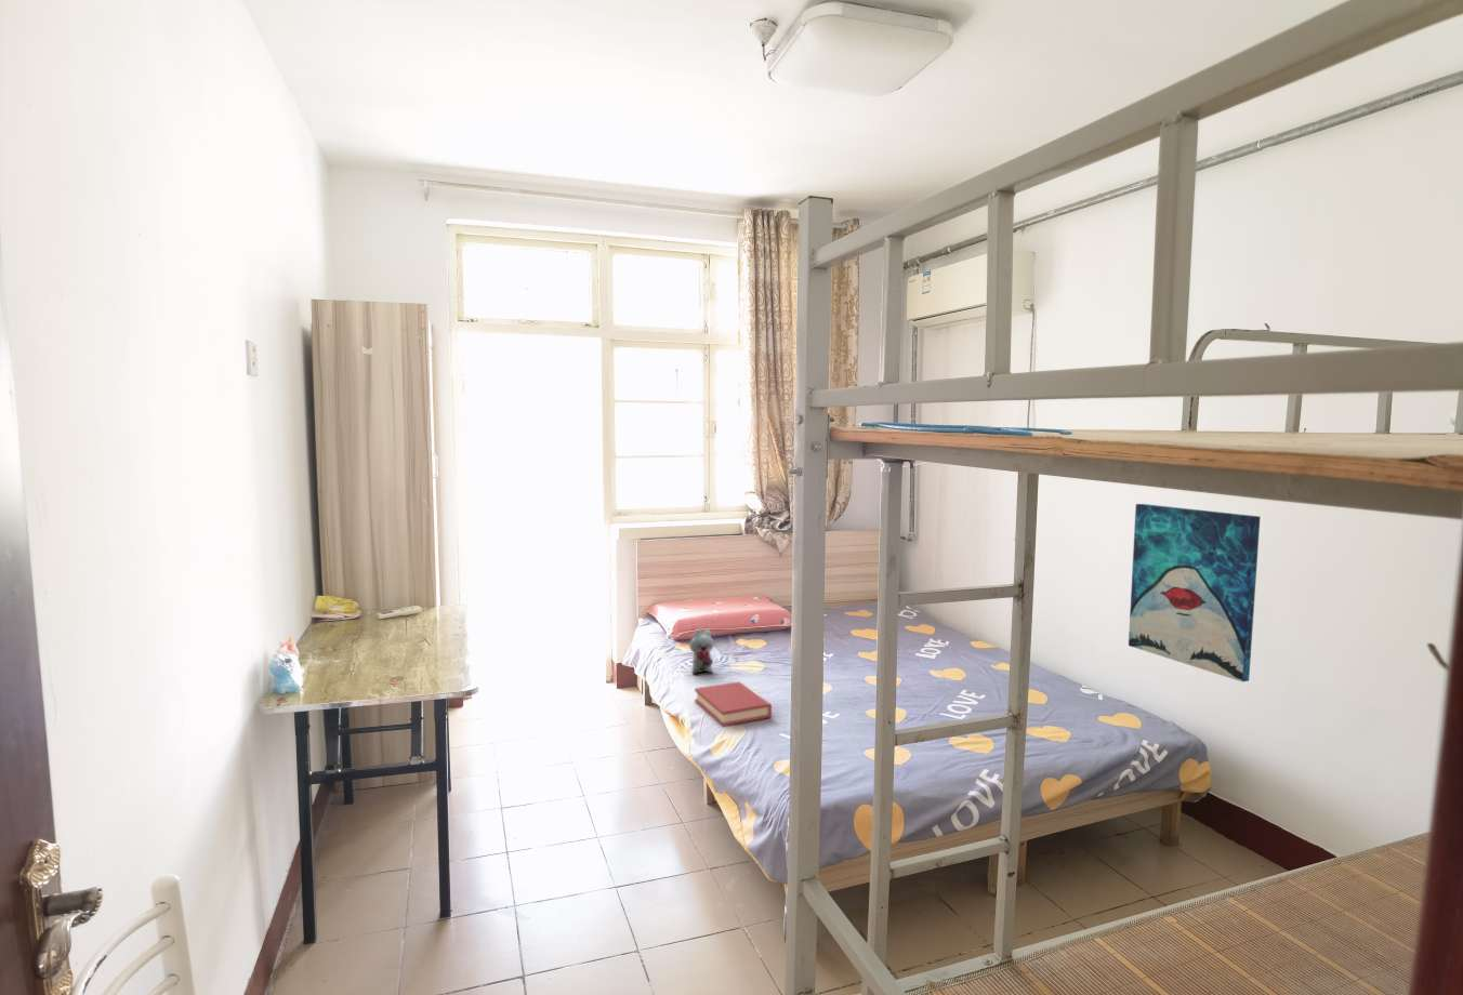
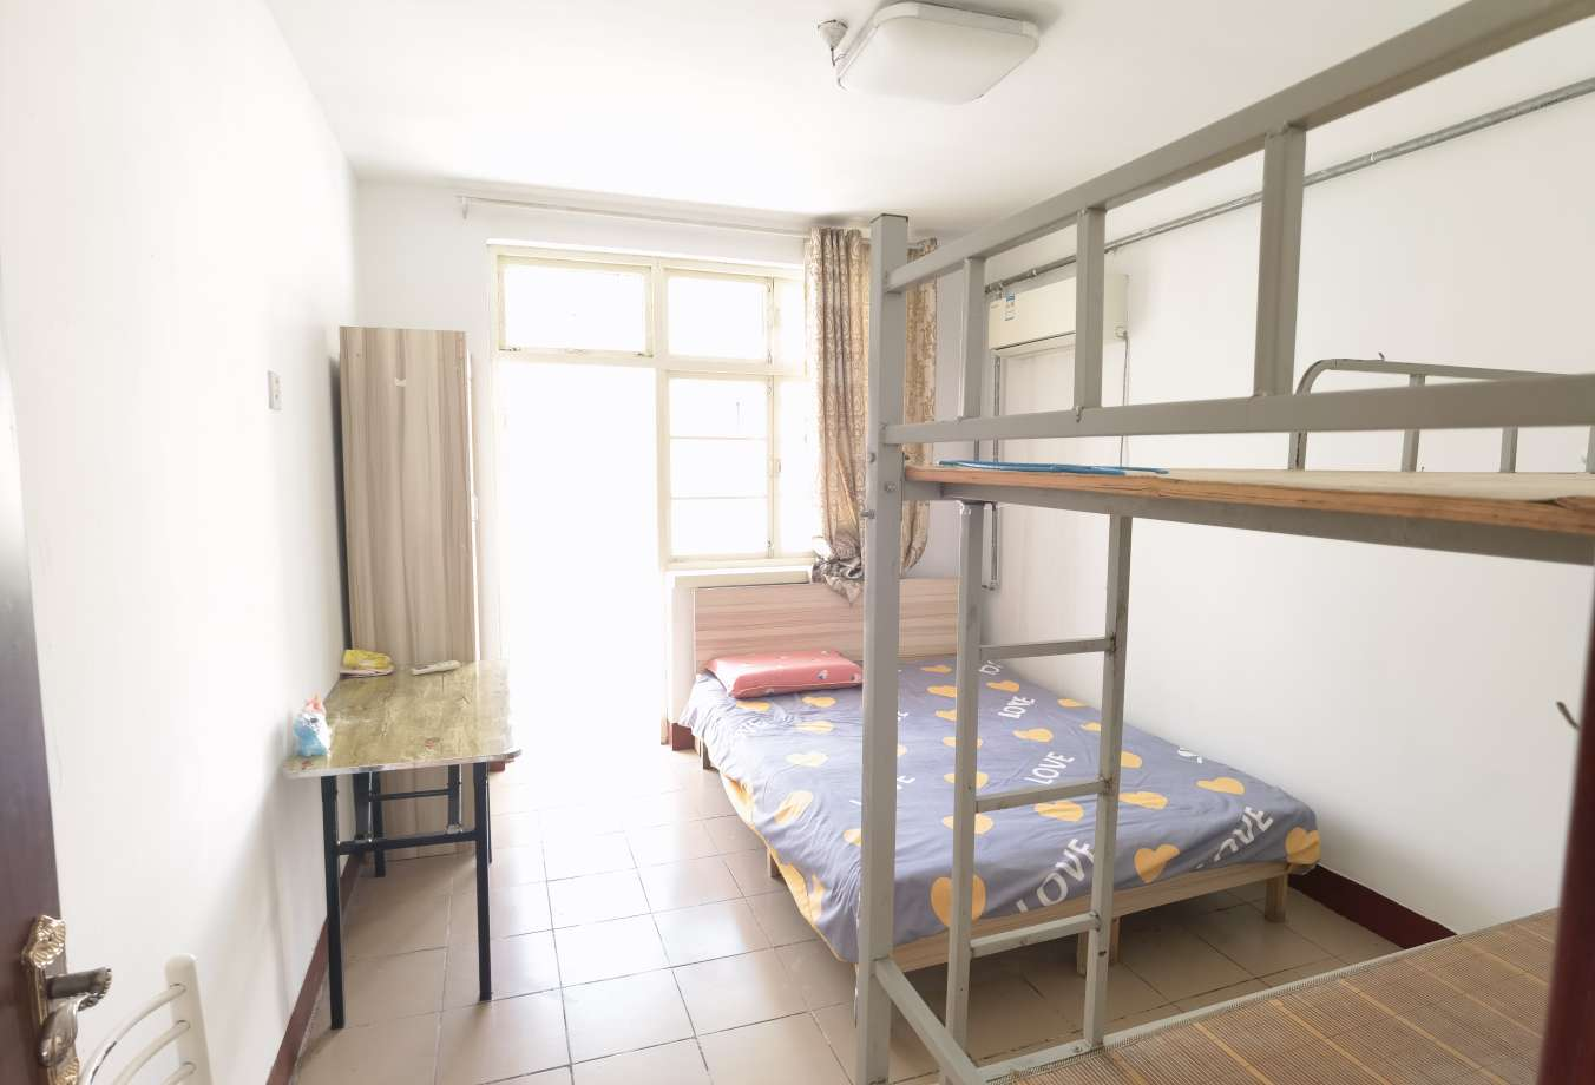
- hardback book [693,681,773,727]
- wall art [1128,503,1262,683]
- plush toy [689,629,715,675]
